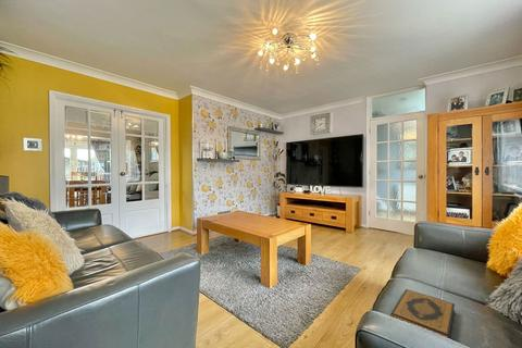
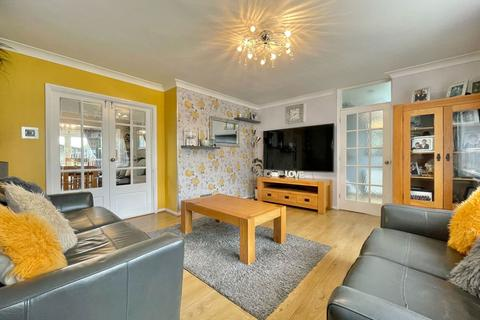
- hardback book [389,288,456,339]
